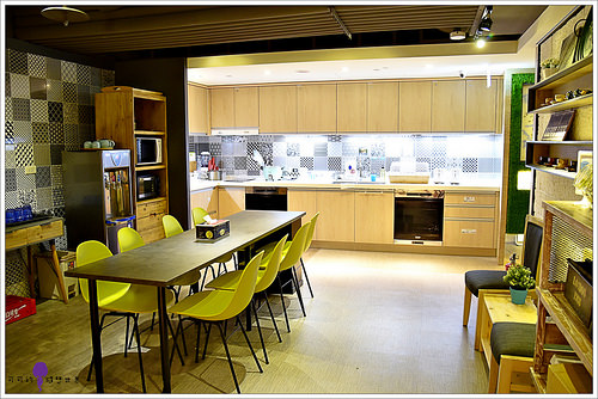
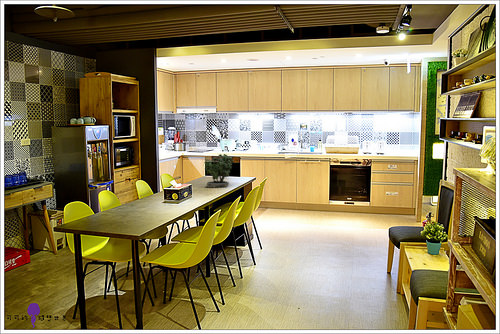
+ potted plant [203,153,236,188]
